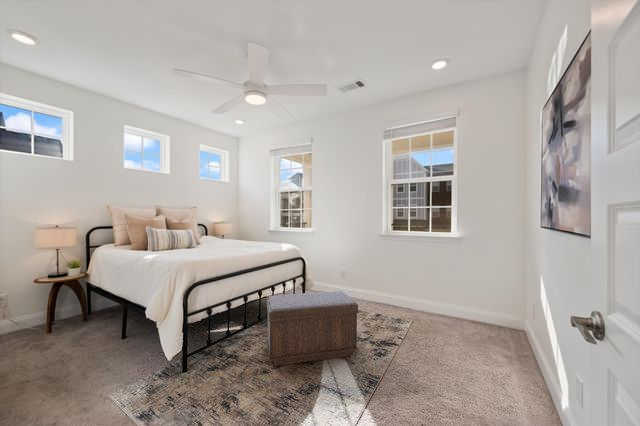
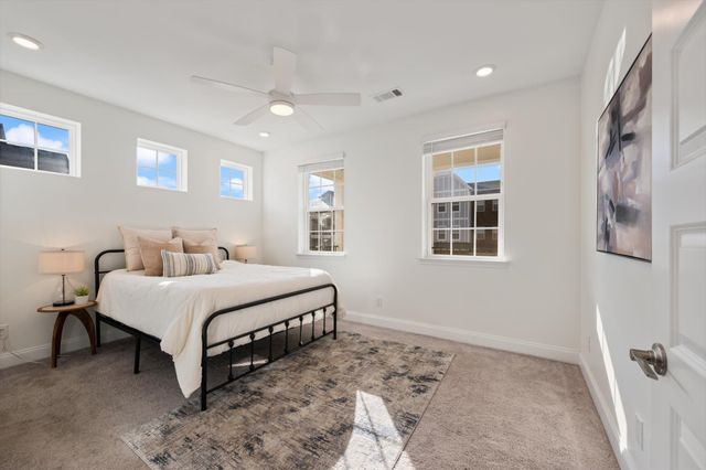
- bench [266,290,359,367]
